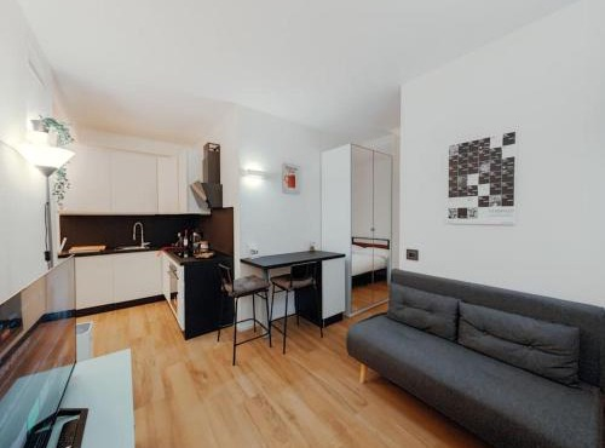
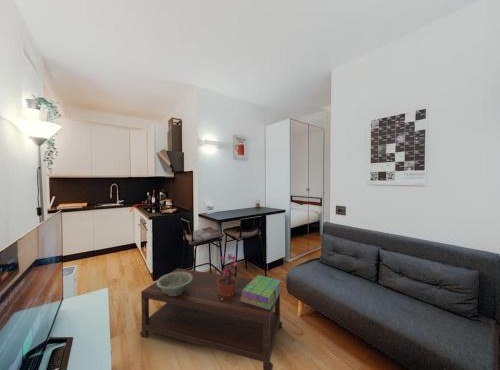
+ coffee table [139,267,283,370]
+ decorative bowl [156,272,193,296]
+ stack of books [240,274,283,309]
+ potted plant [217,253,239,300]
